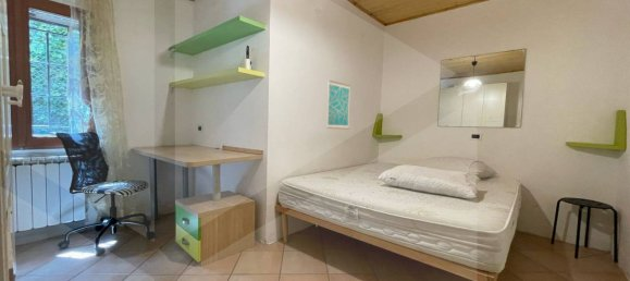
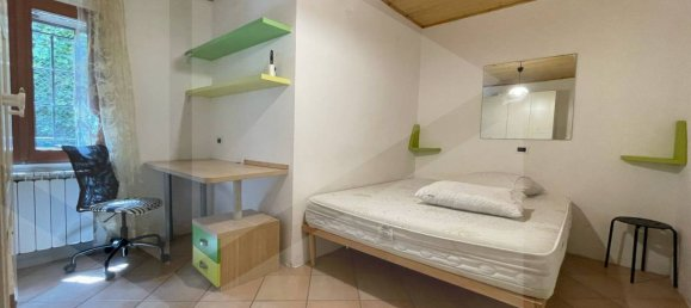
- wall art [325,78,351,131]
